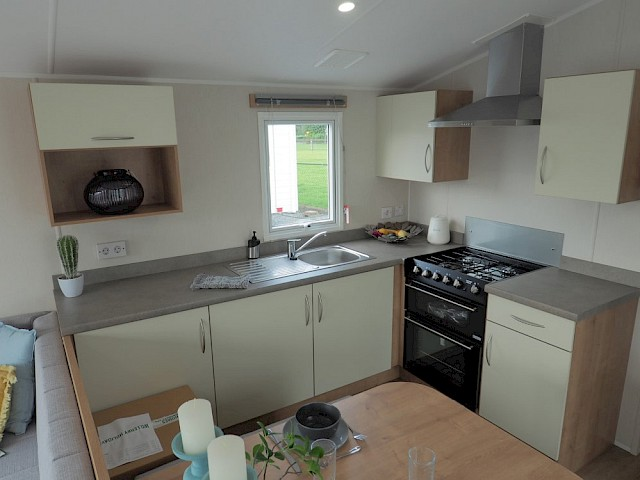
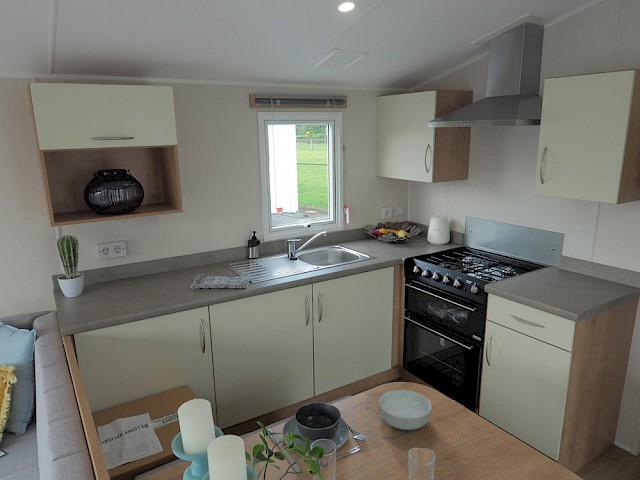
+ cereal bowl [378,389,433,431]
